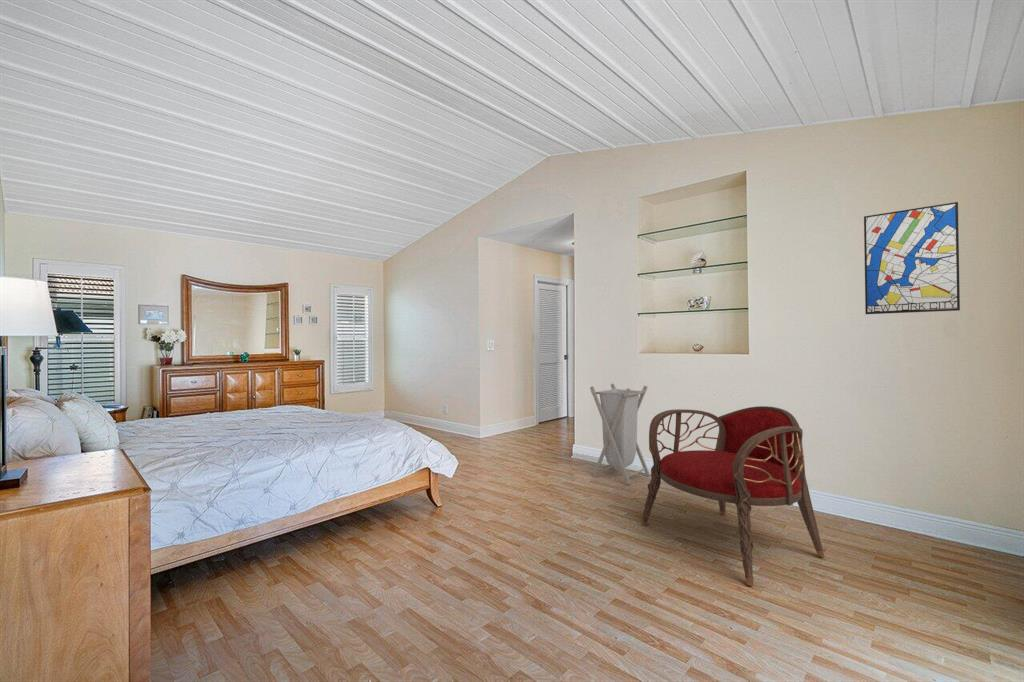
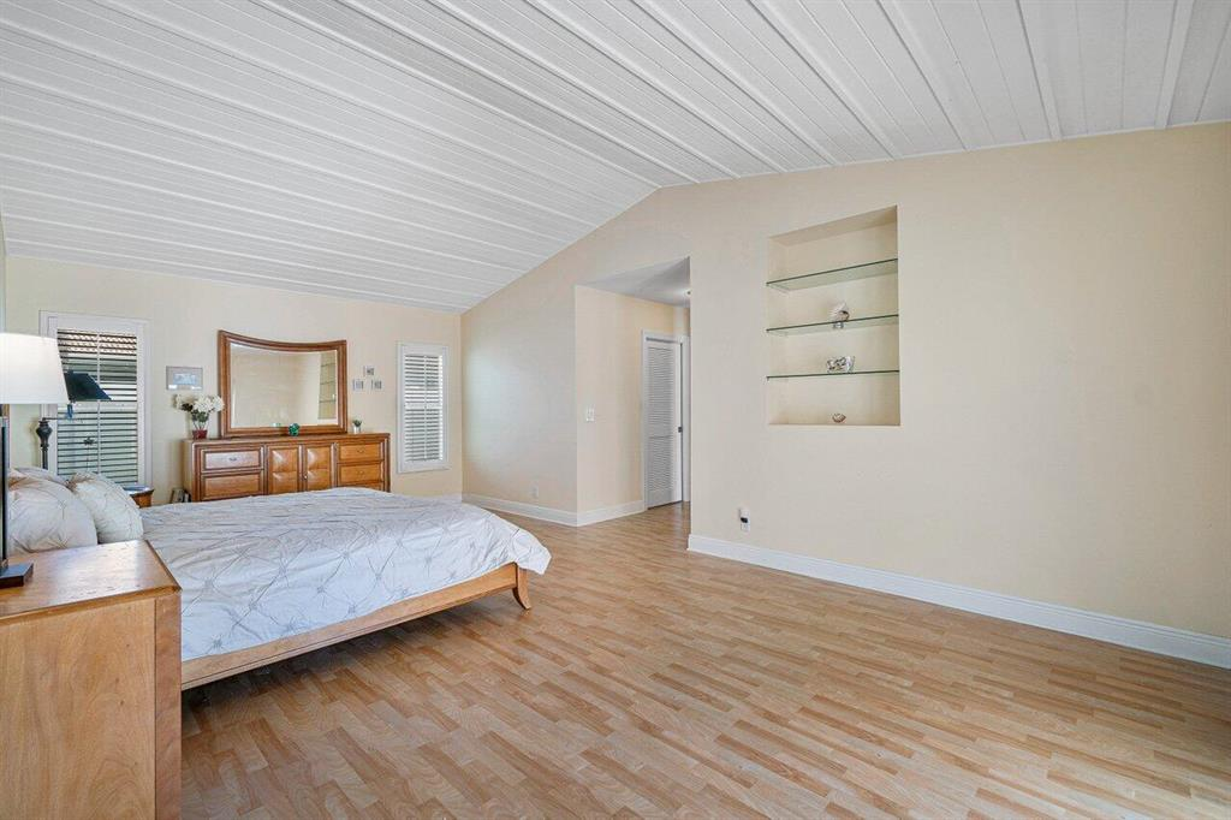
- laundry hamper [589,383,651,486]
- armchair [640,405,826,587]
- wall art [863,201,961,315]
